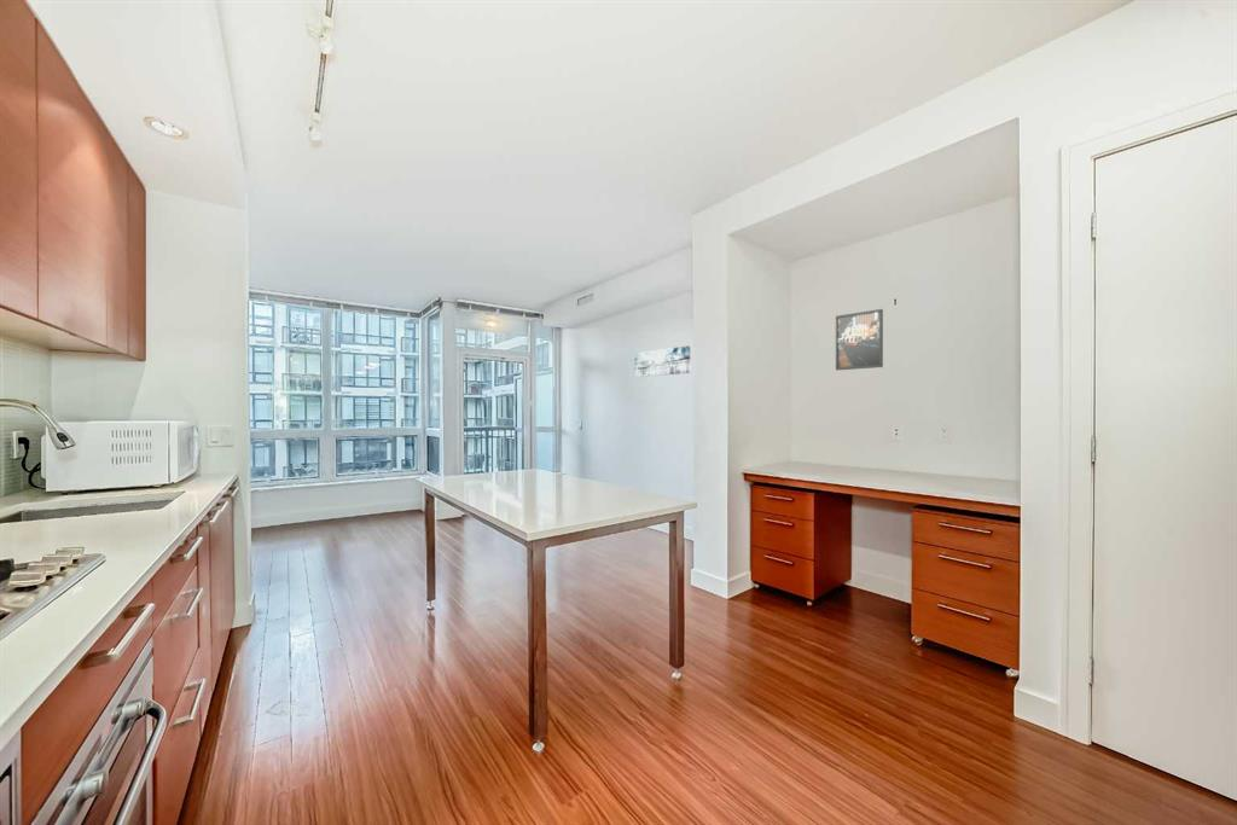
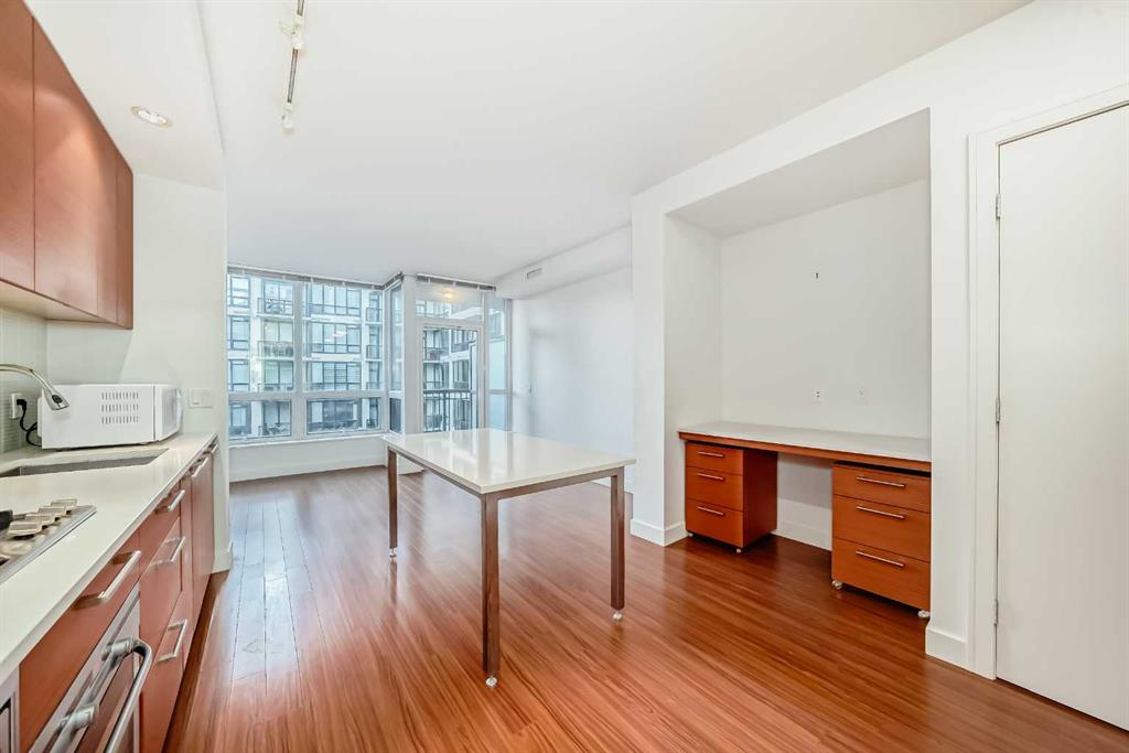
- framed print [835,308,884,371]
- wall art [634,345,691,378]
